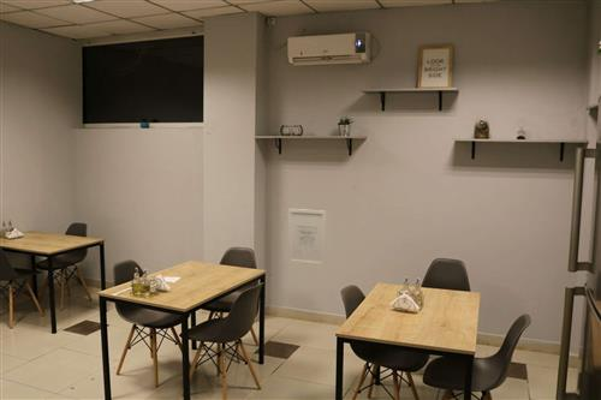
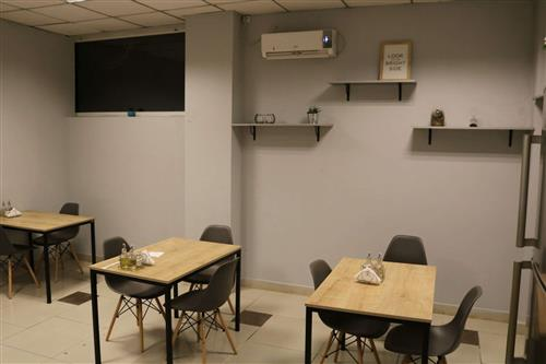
- wall art [287,208,327,268]
